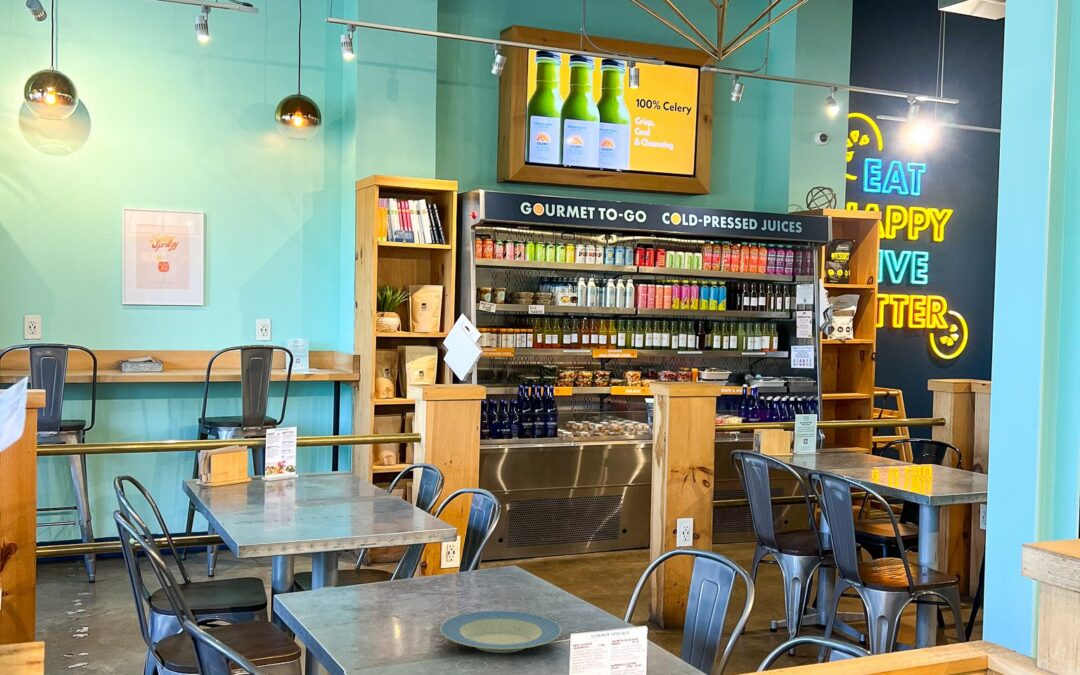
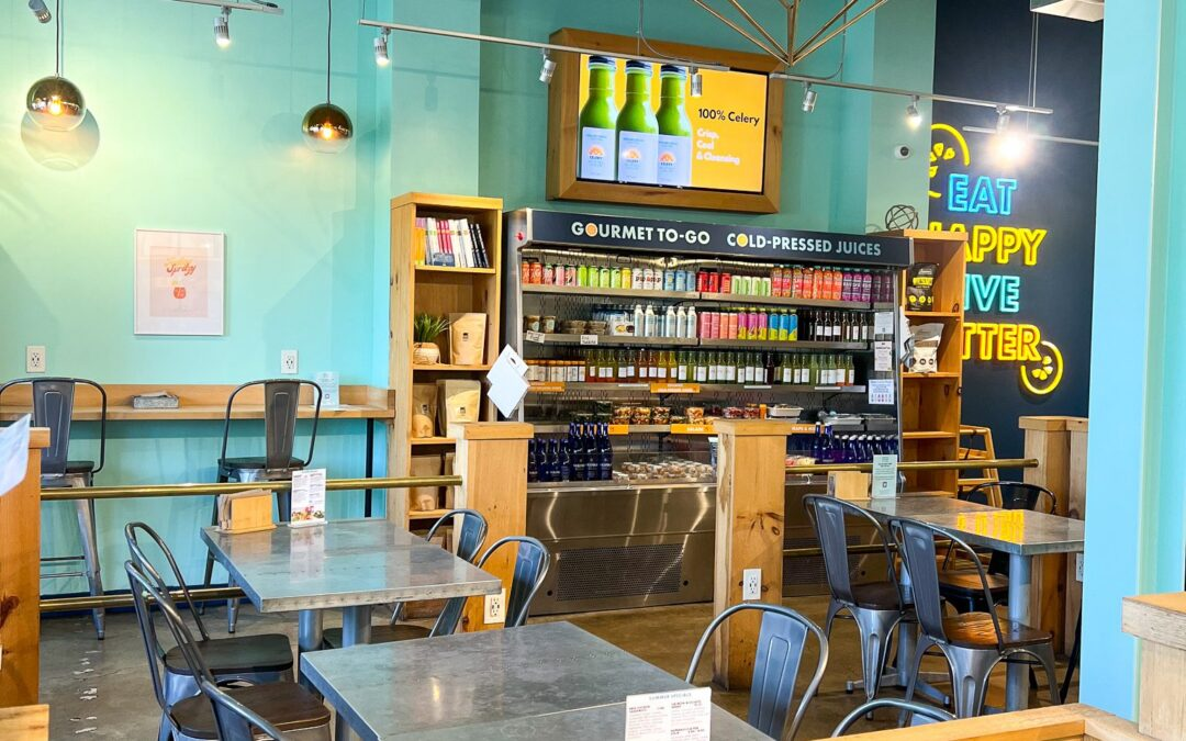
- plate [439,610,562,654]
